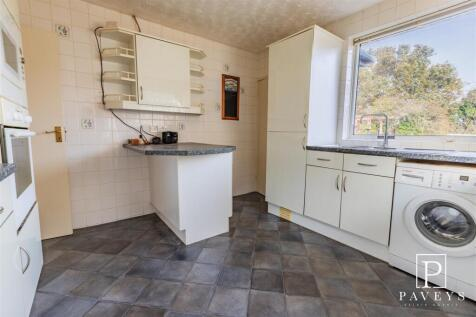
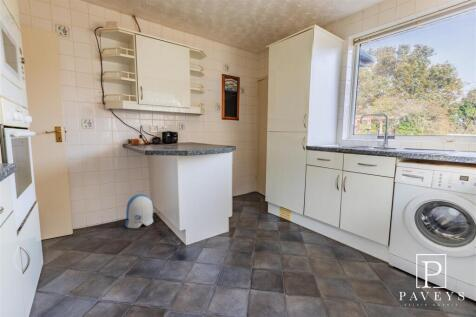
+ sun visor [124,193,154,229]
